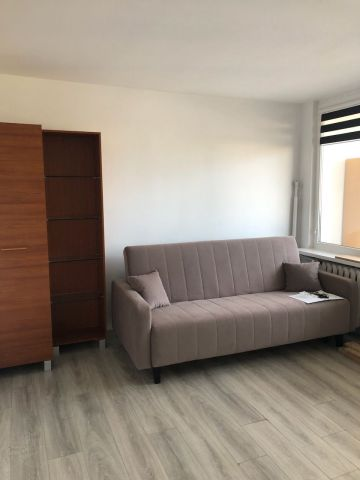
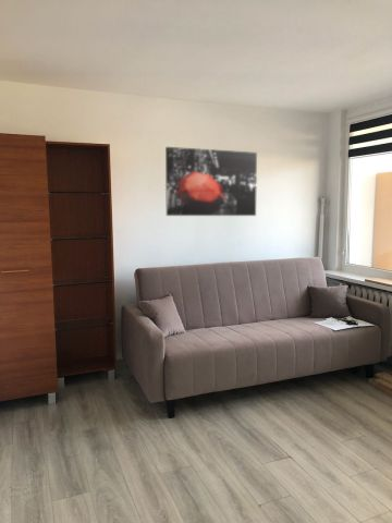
+ wall art [164,146,258,217]
